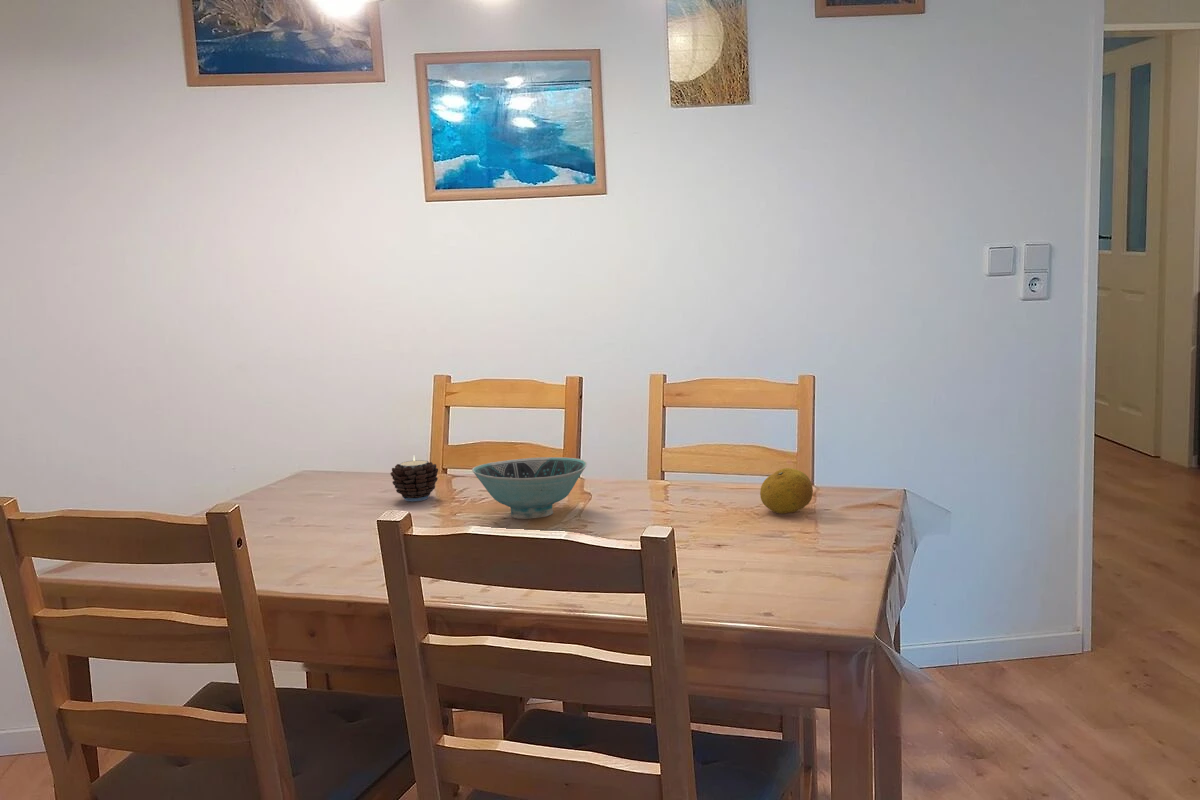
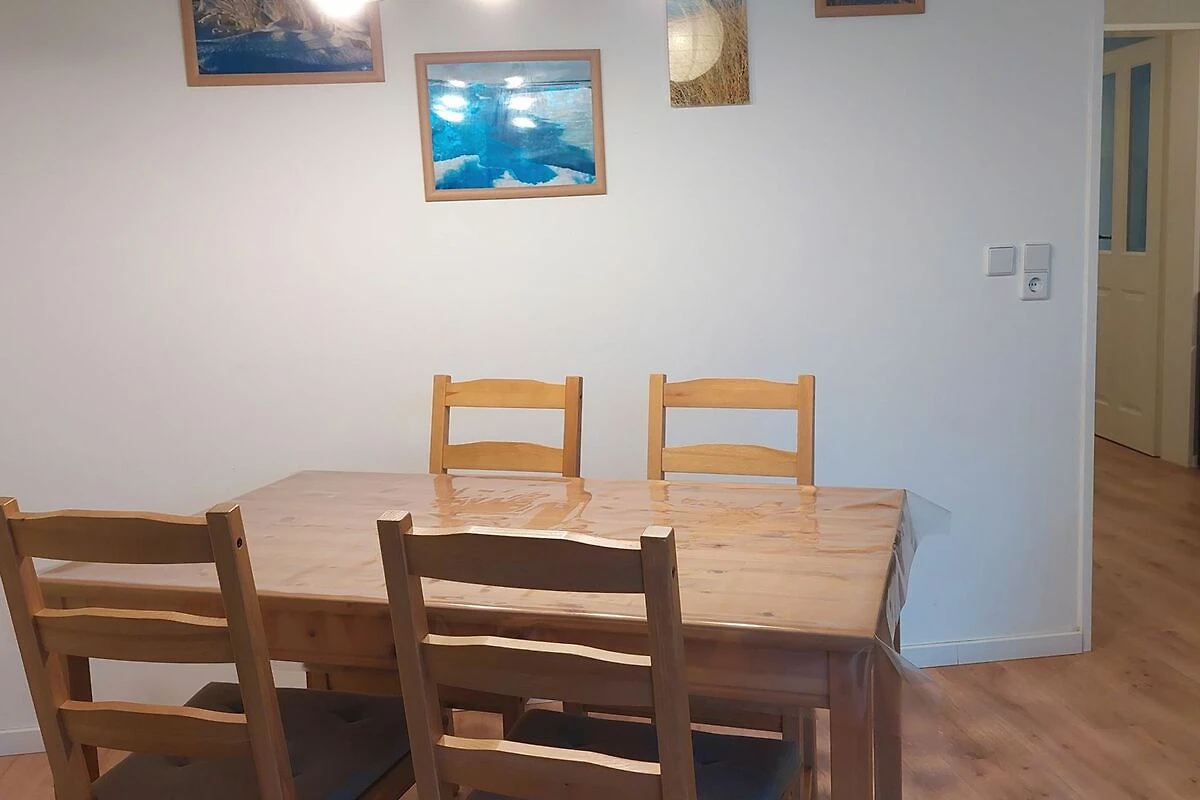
- fruit [759,467,814,515]
- candle [390,456,439,502]
- bowl [471,456,588,520]
